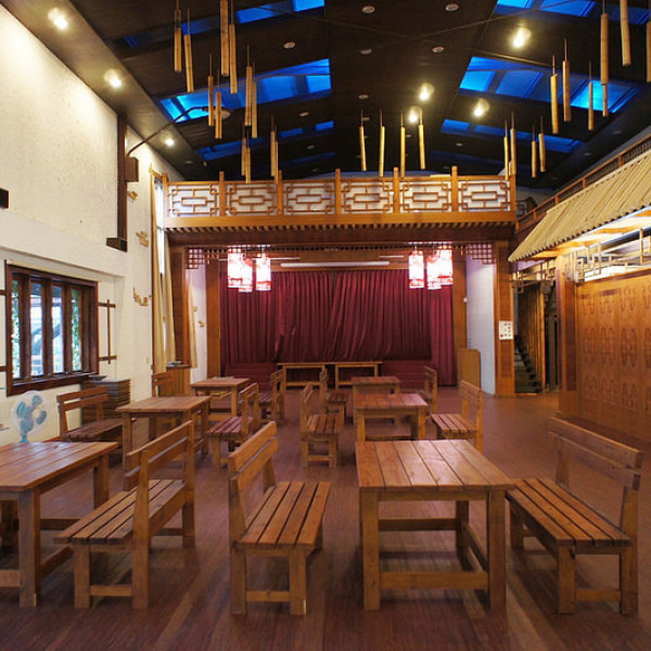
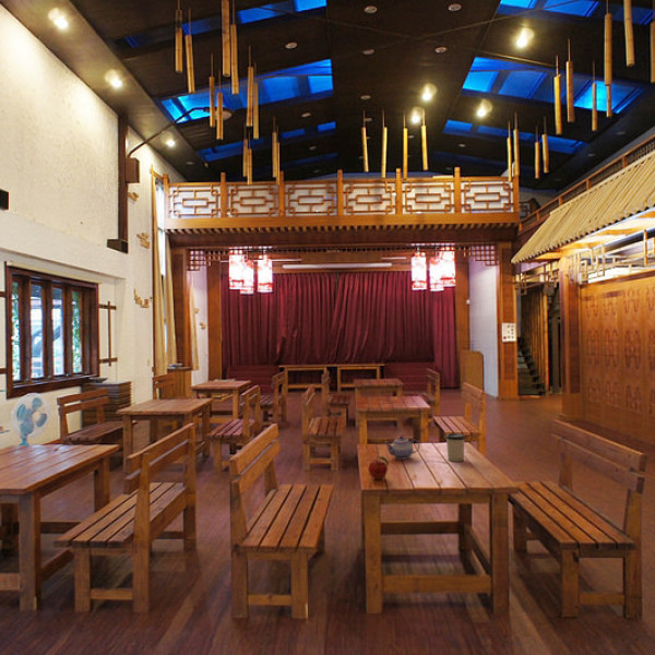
+ cup [444,432,466,463]
+ fruit [367,454,390,480]
+ teapot [383,434,420,461]
